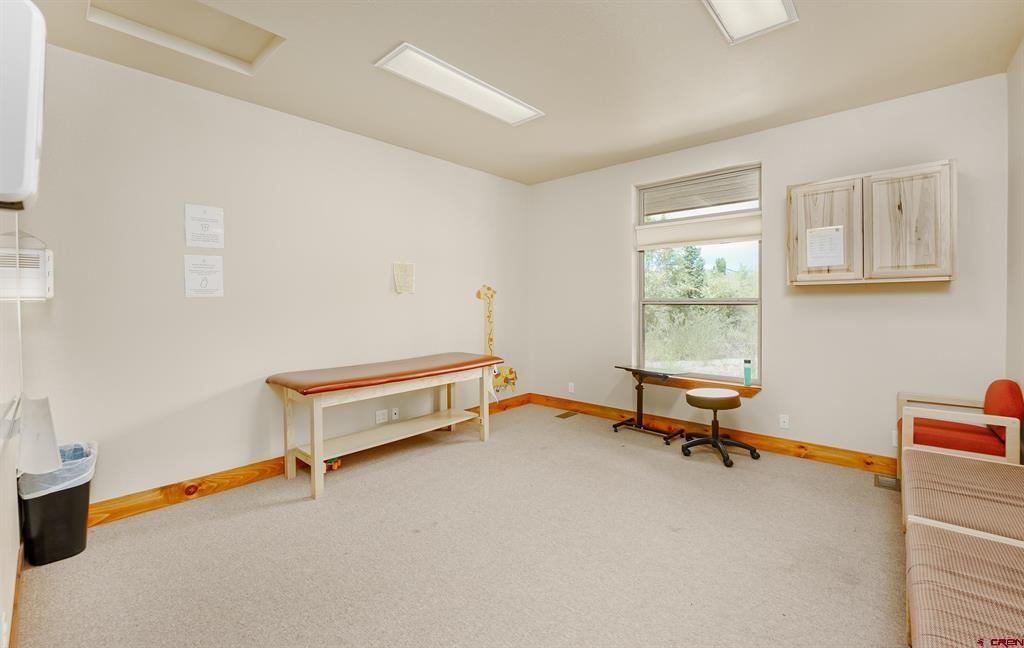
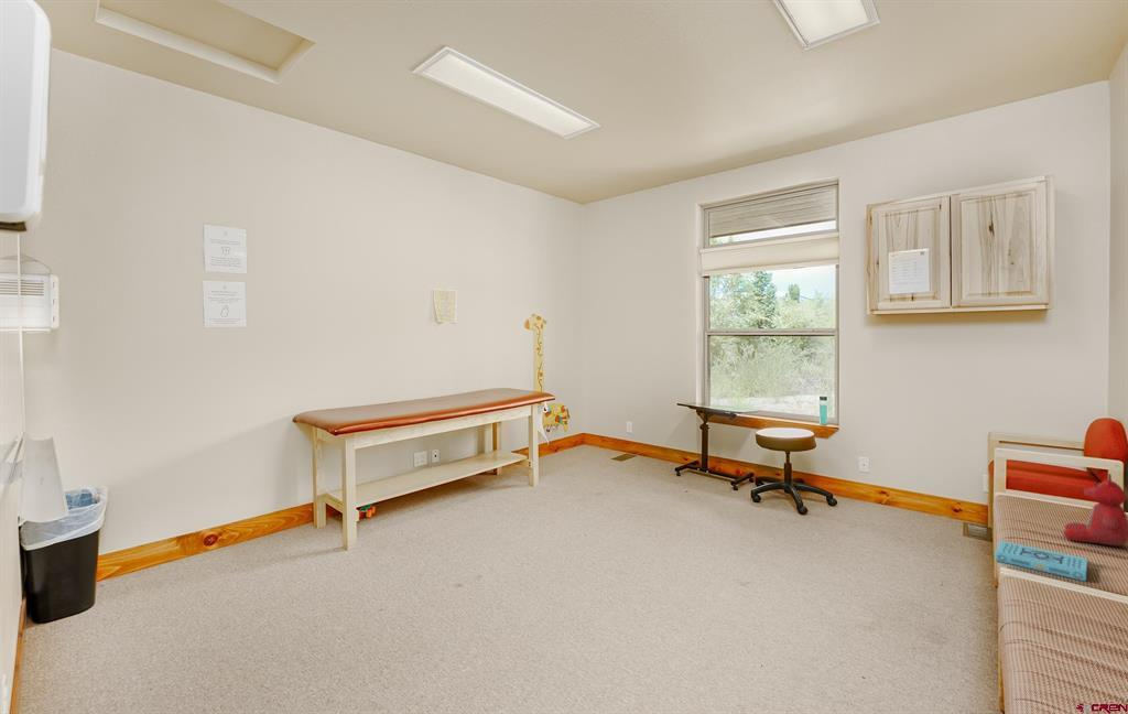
+ book [995,540,1088,582]
+ stuffed bear [1062,473,1128,547]
